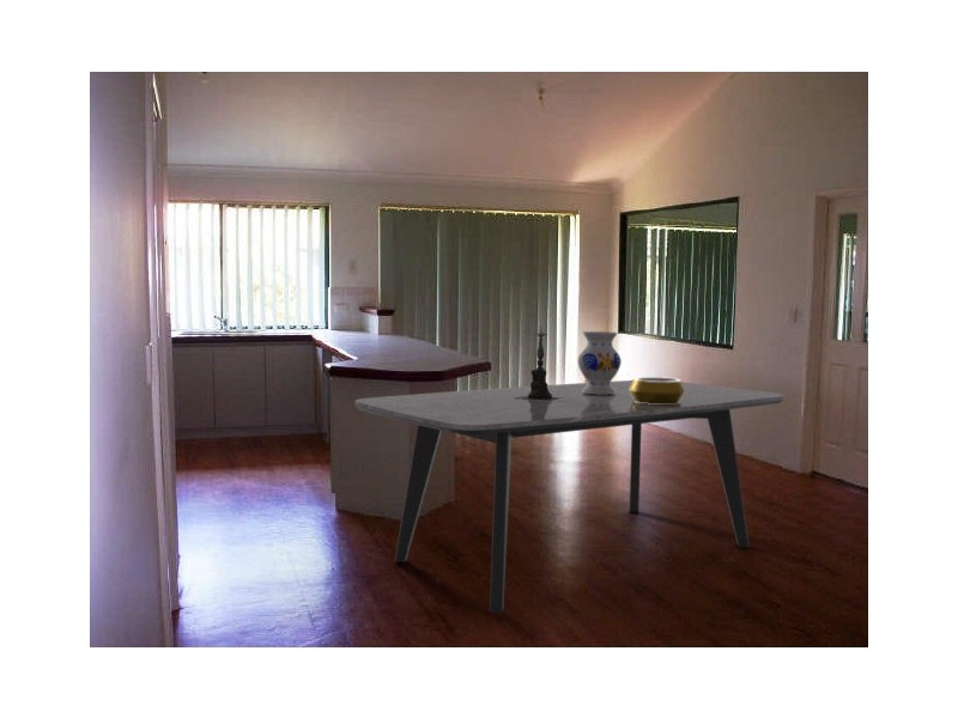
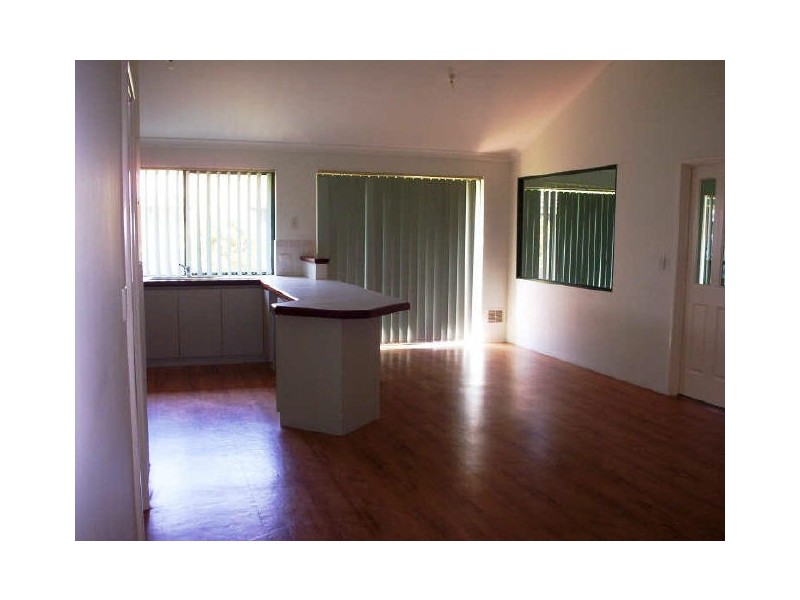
- dining table [354,379,786,614]
- decorative bowl [629,376,685,404]
- candle holder [514,327,563,401]
- vase [577,330,623,395]
